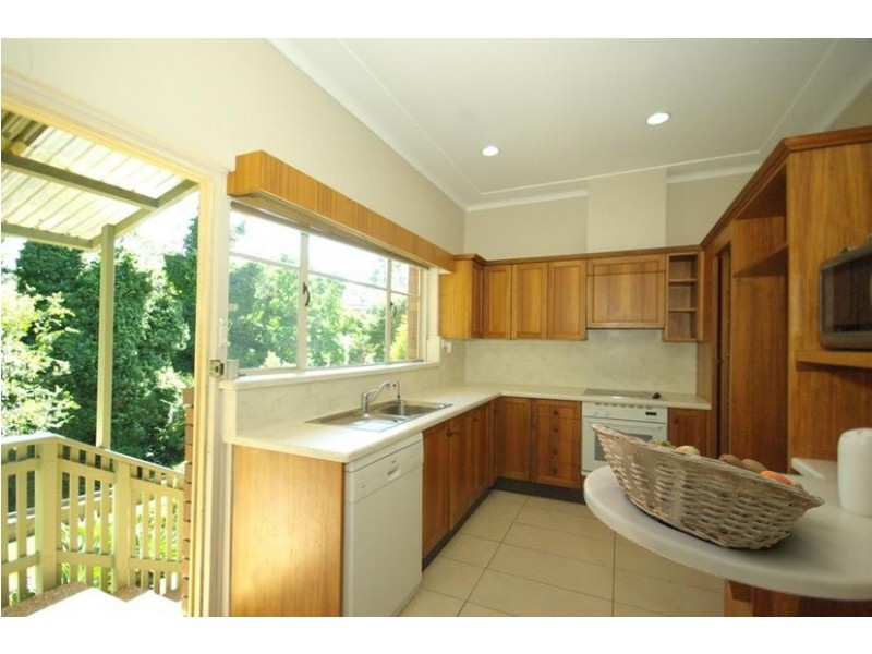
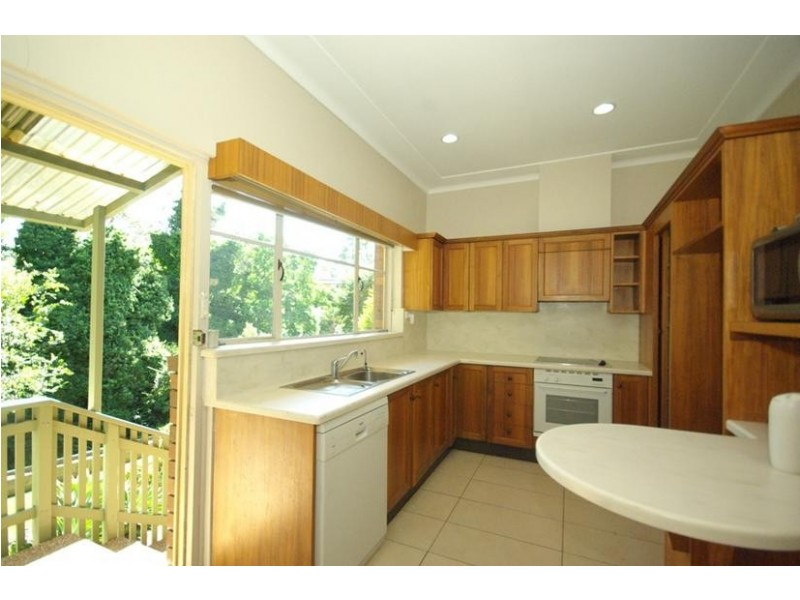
- fruit basket [589,422,826,552]
